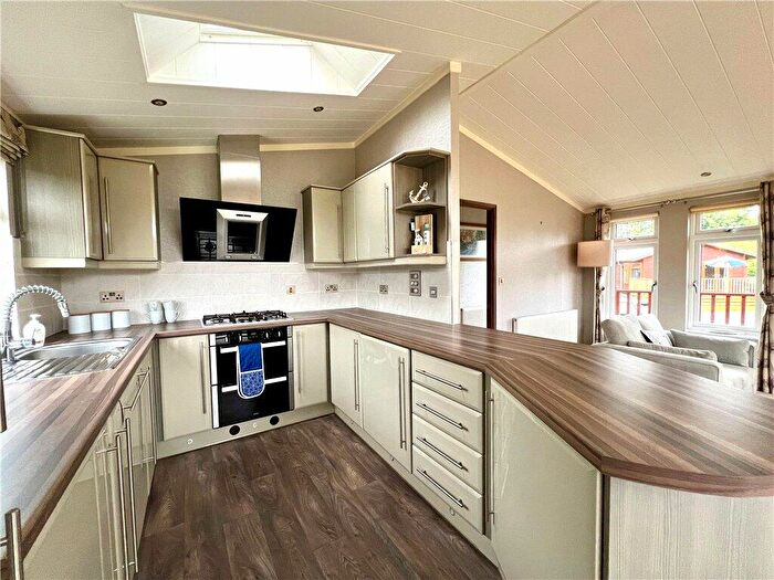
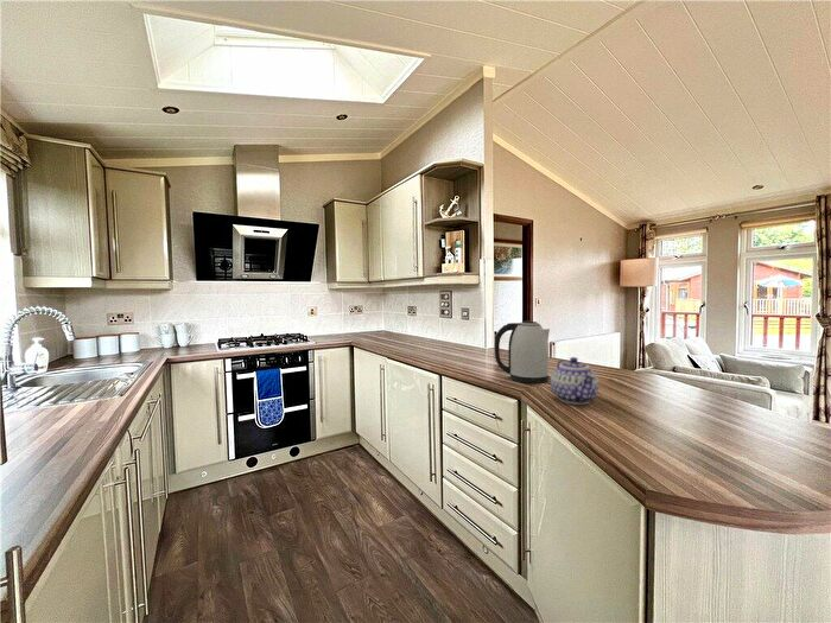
+ teapot [550,356,600,405]
+ kettle [494,319,551,384]
